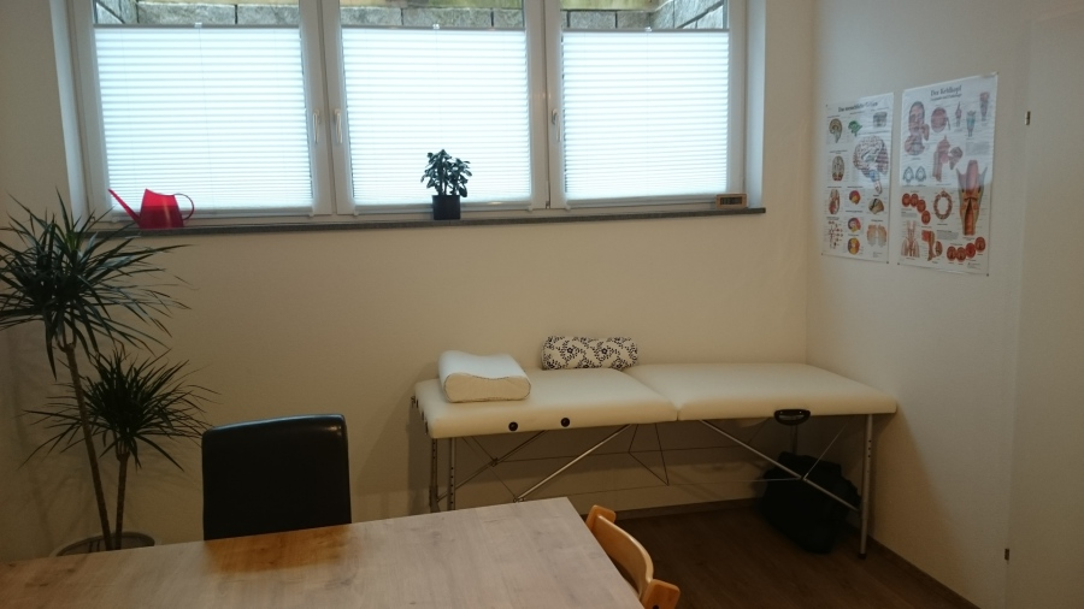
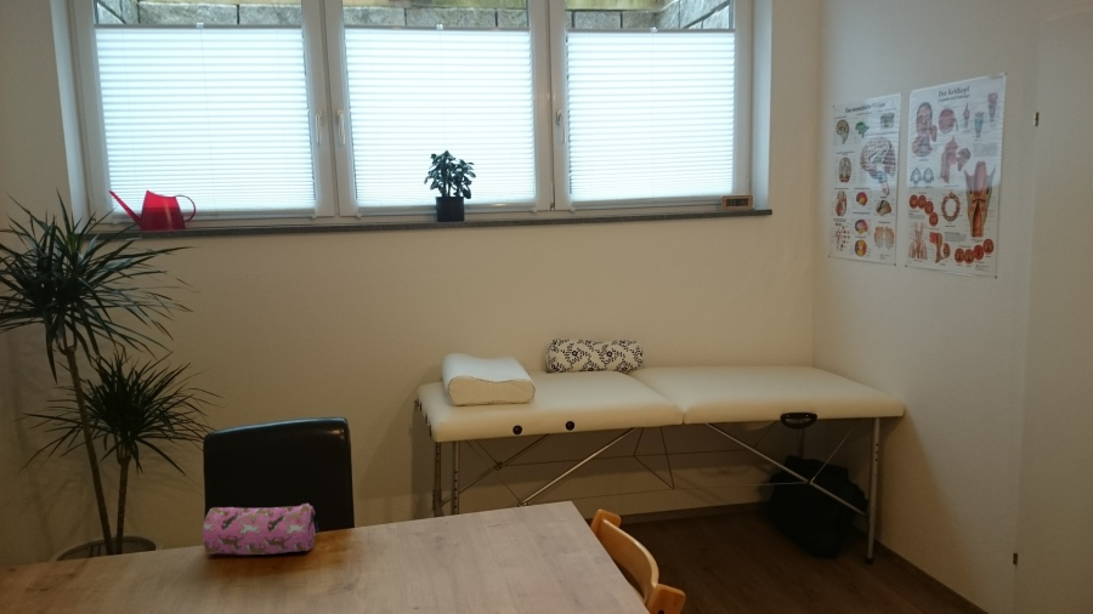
+ pencil case [202,502,319,556]
